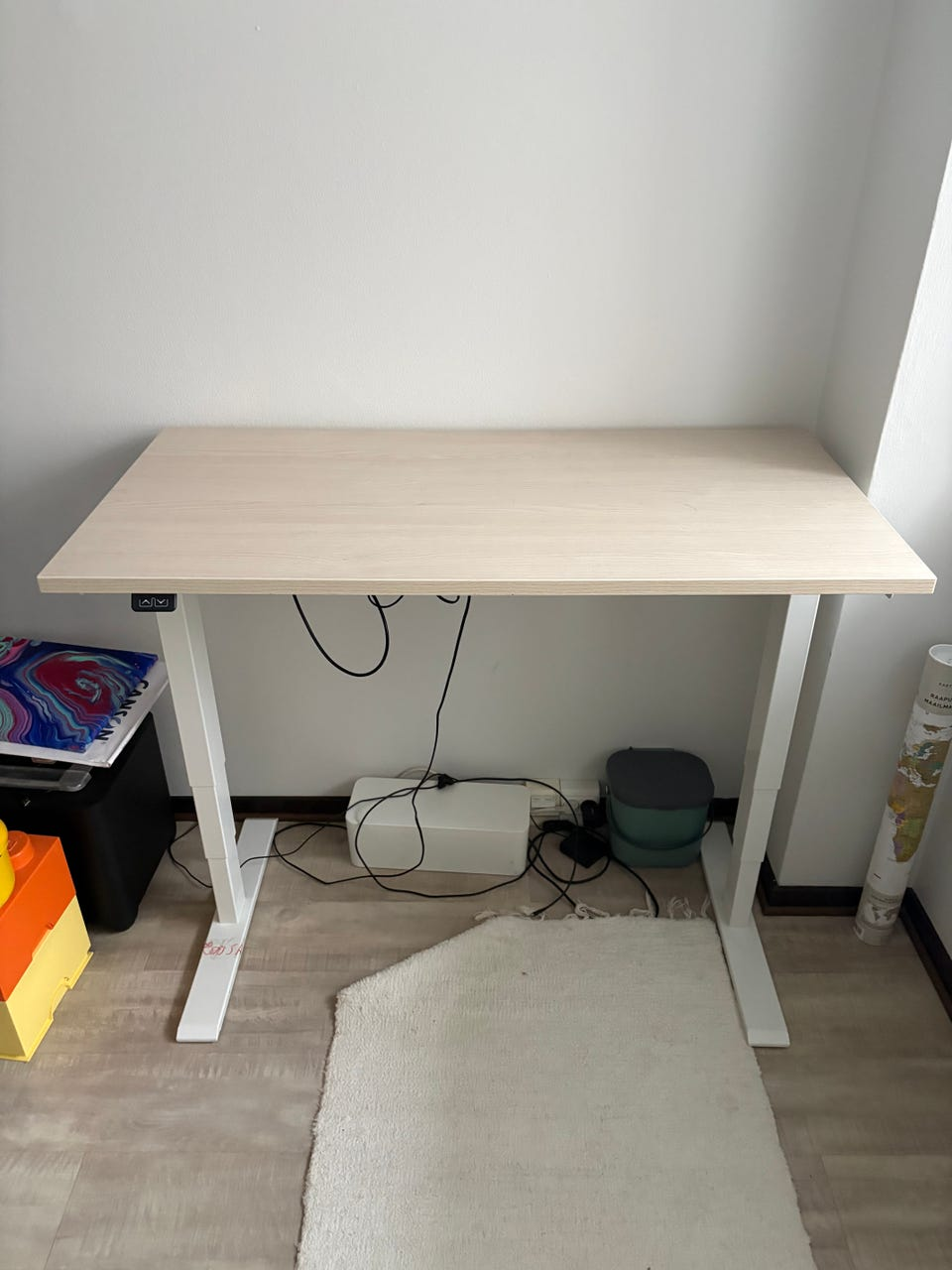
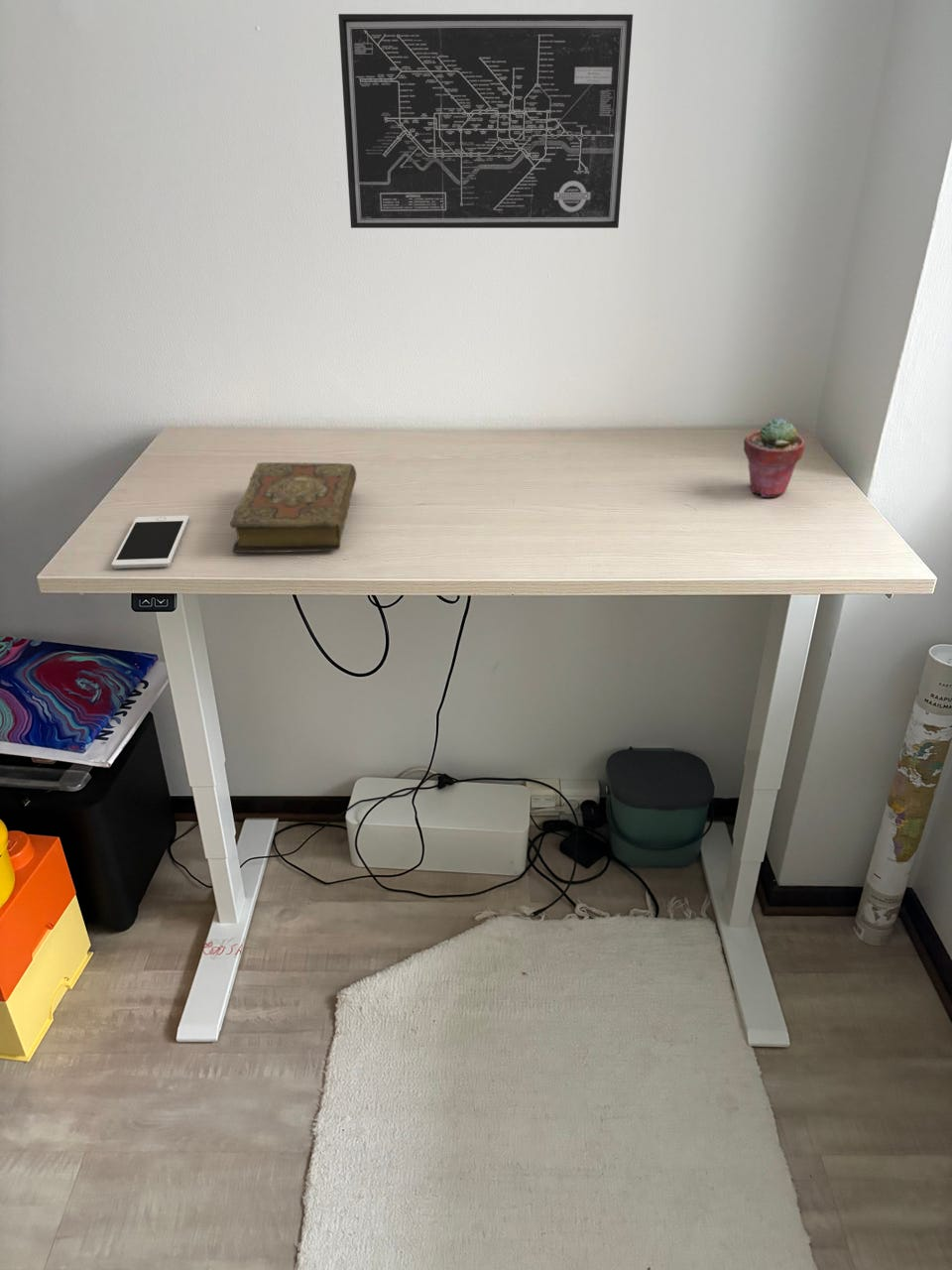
+ book [229,461,357,554]
+ cell phone [110,515,190,570]
+ wall art [337,13,634,229]
+ potted succulent [743,417,805,498]
